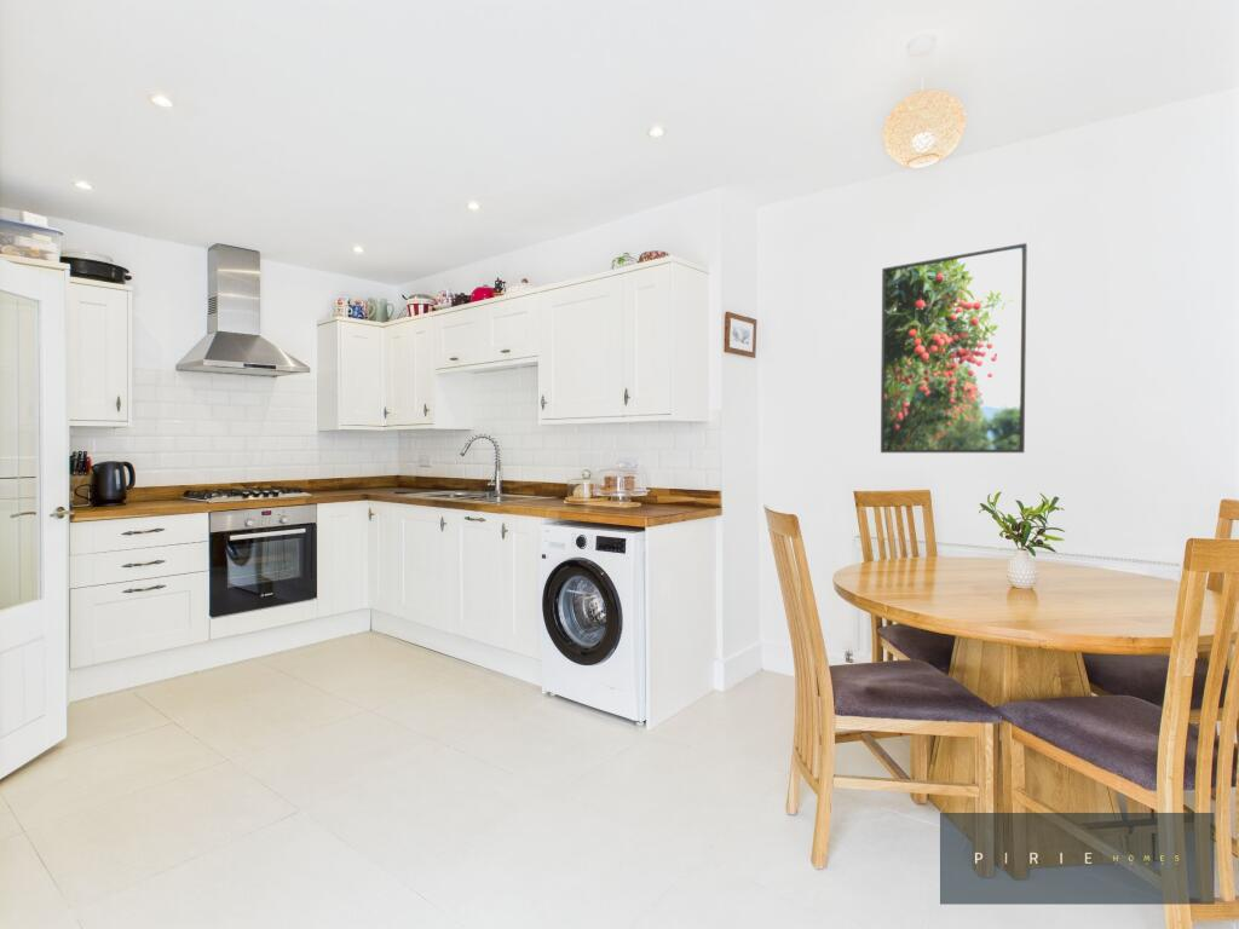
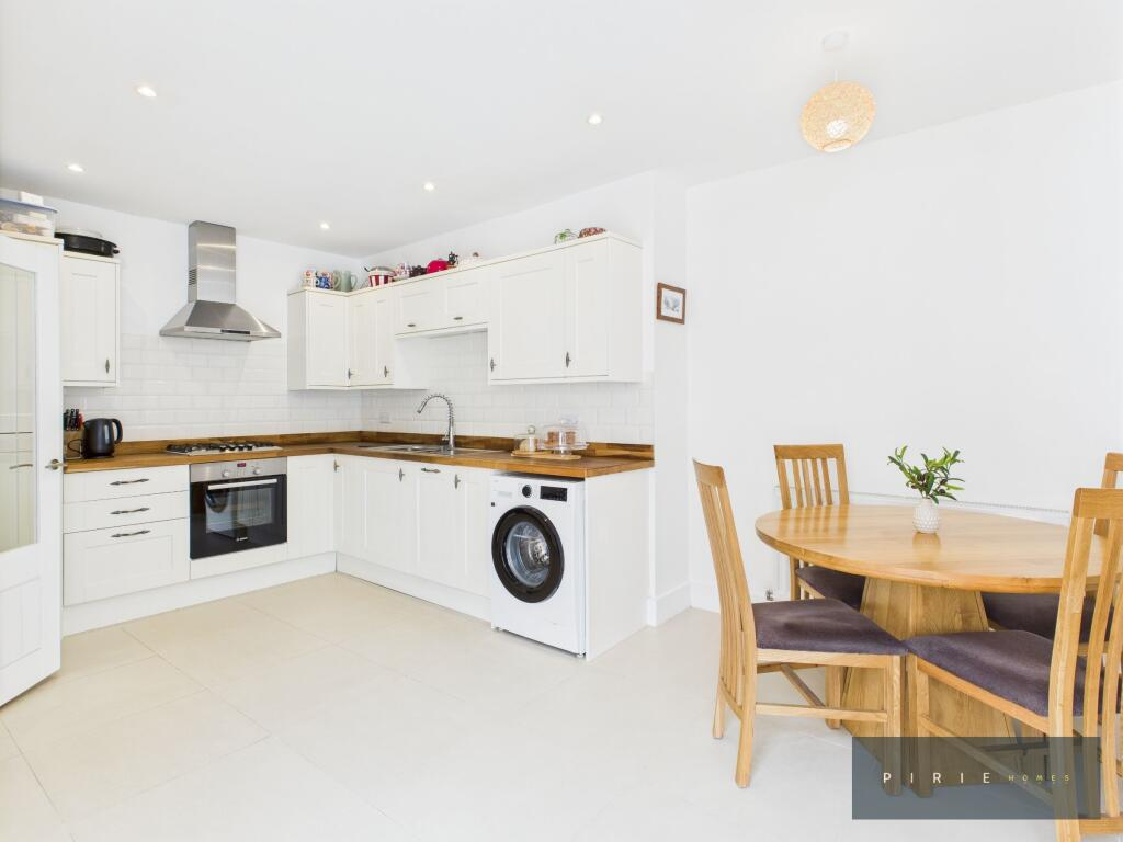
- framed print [880,242,1028,454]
